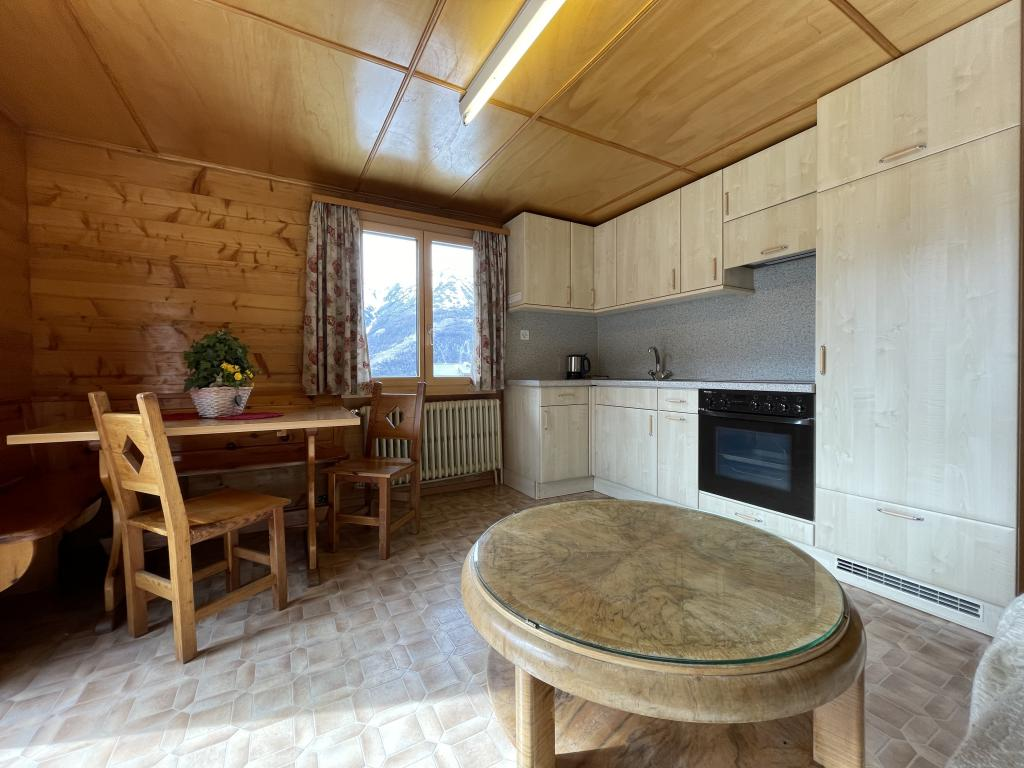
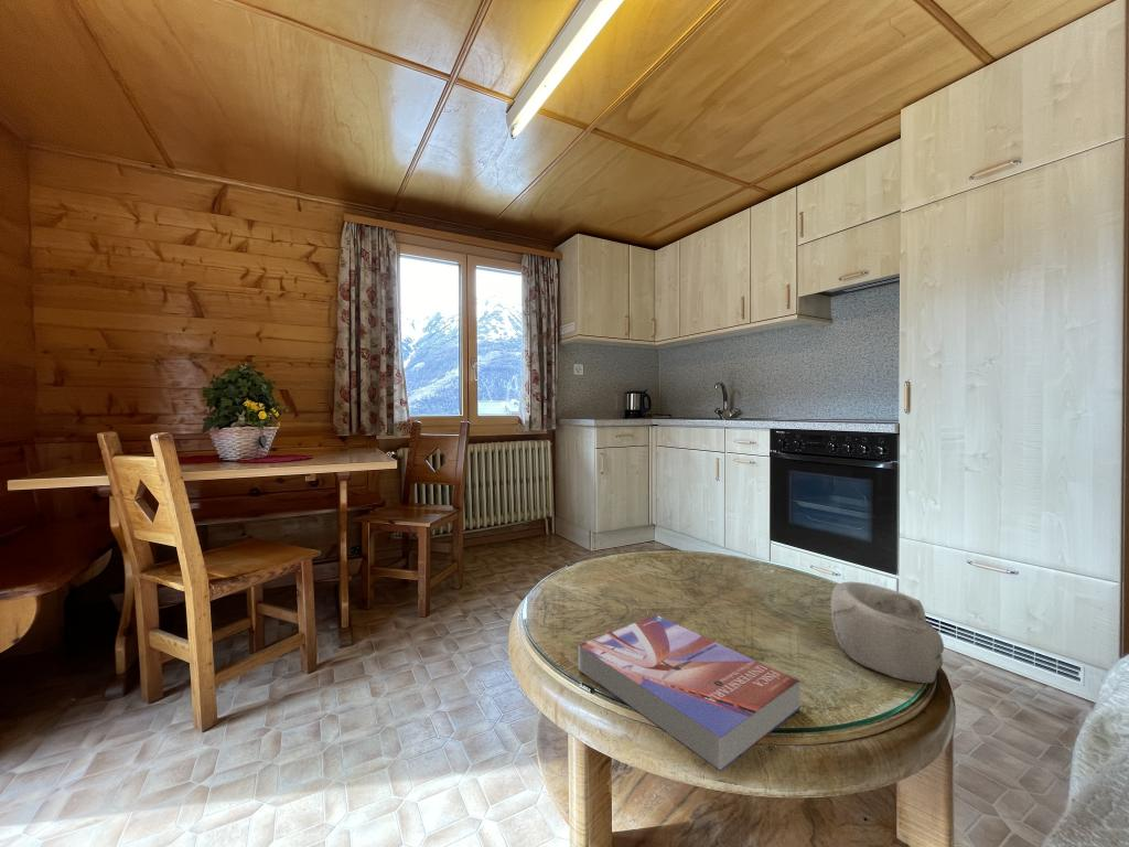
+ decorative bowl [830,581,945,685]
+ textbook [578,613,802,773]
